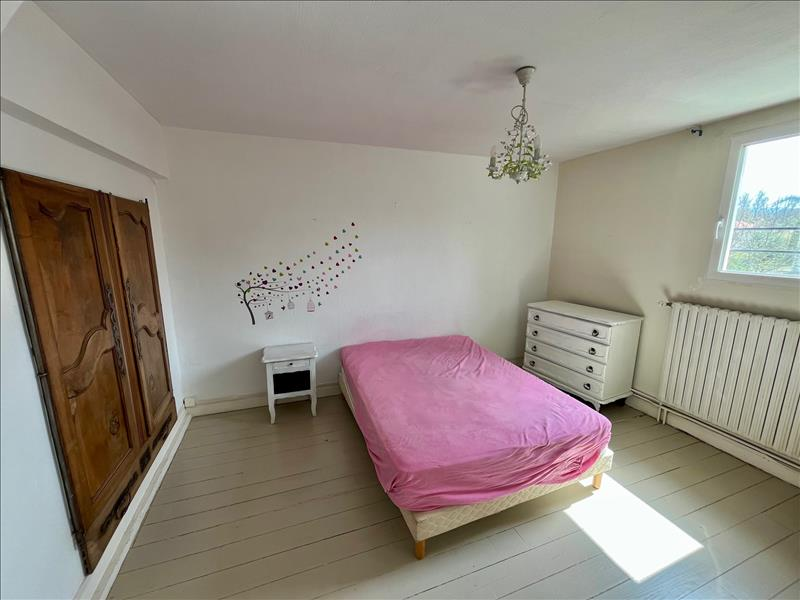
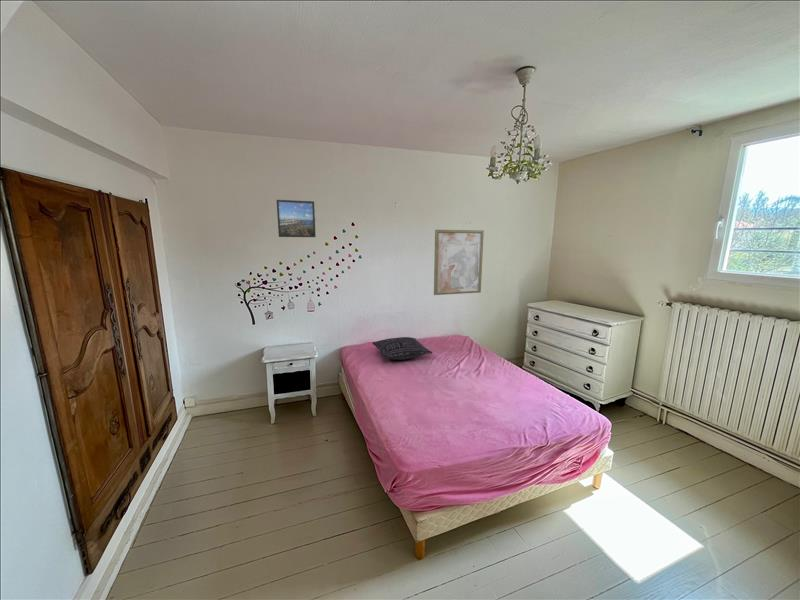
+ wall art [433,229,485,296]
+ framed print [276,199,317,238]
+ pillow [371,336,433,361]
